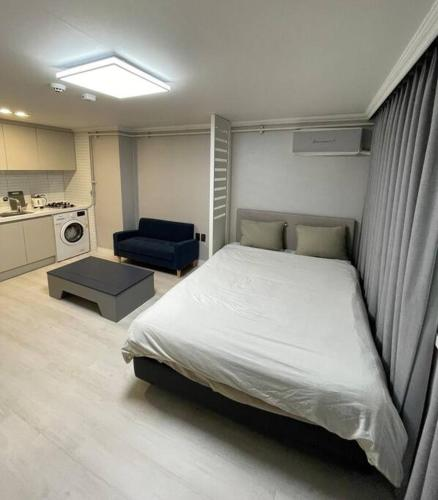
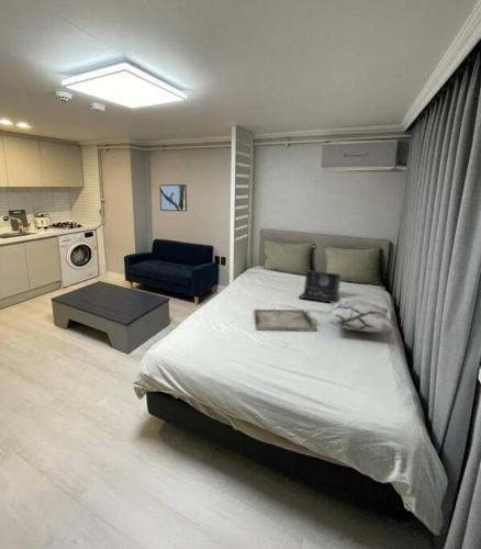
+ laptop [298,269,342,303]
+ decorative pillow [326,299,398,334]
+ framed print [158,183,188,212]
+ serving tray [253,309,316,333]
